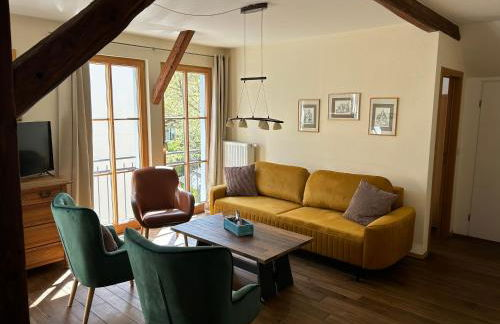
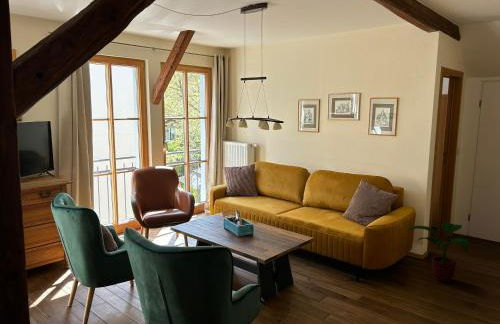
+ potted plant [405,221,476,283]
